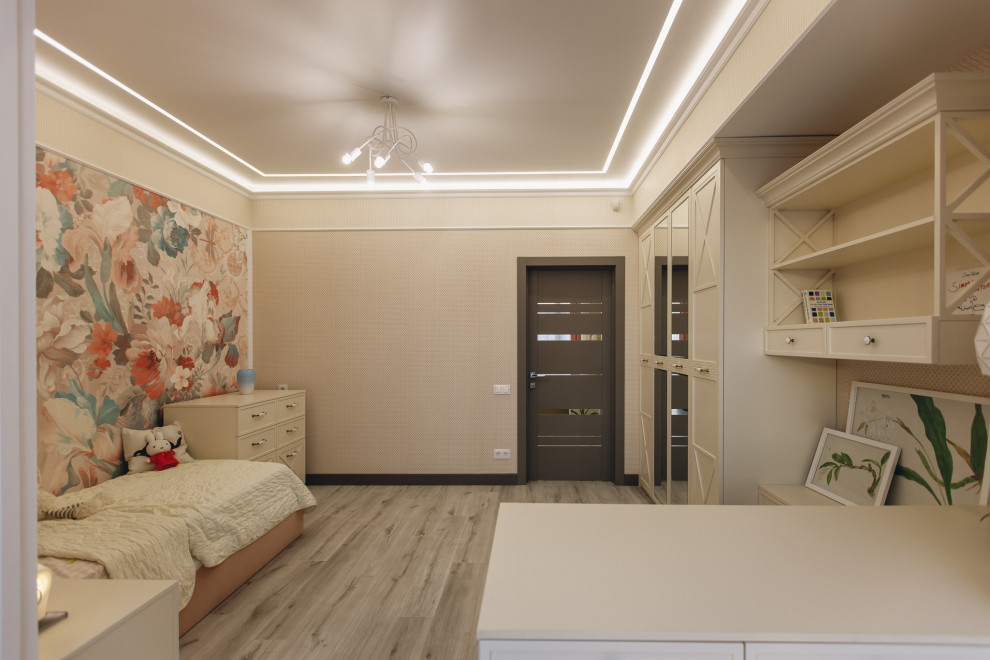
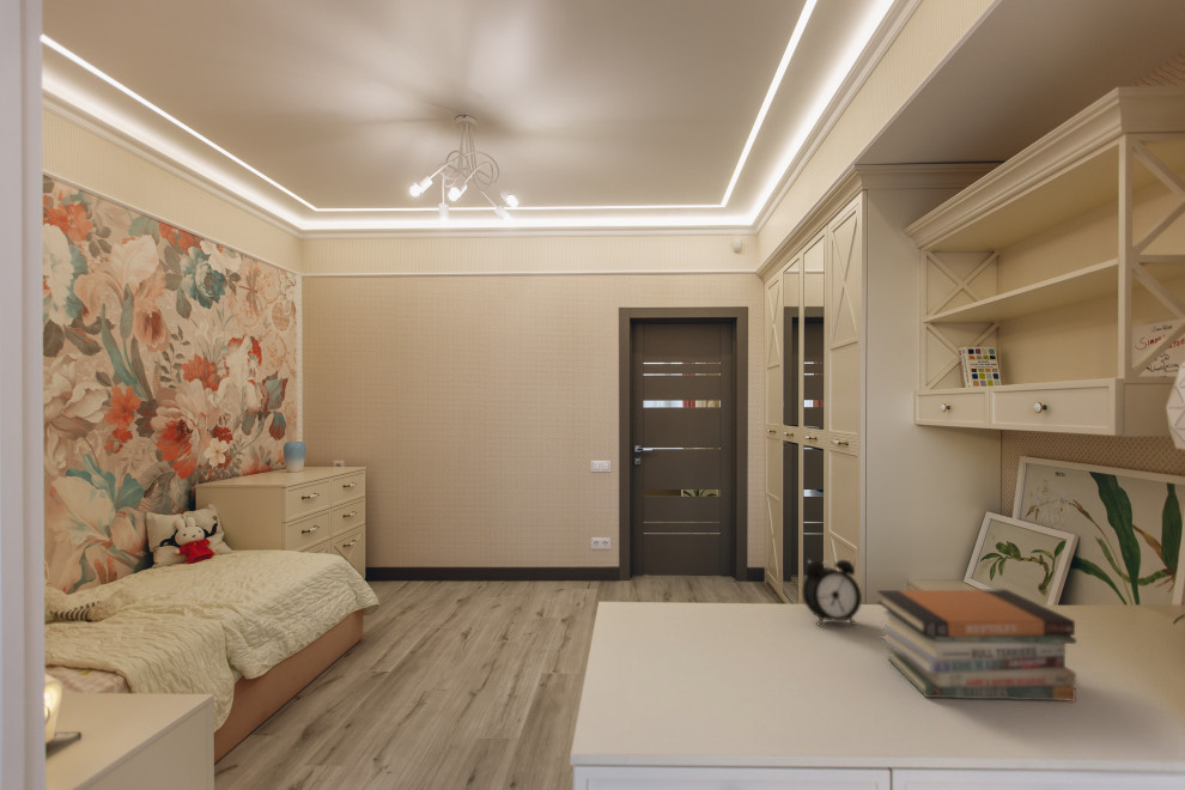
+ alarm clock [802,558,863,627]
+ book stack [876,588,1077,703]
